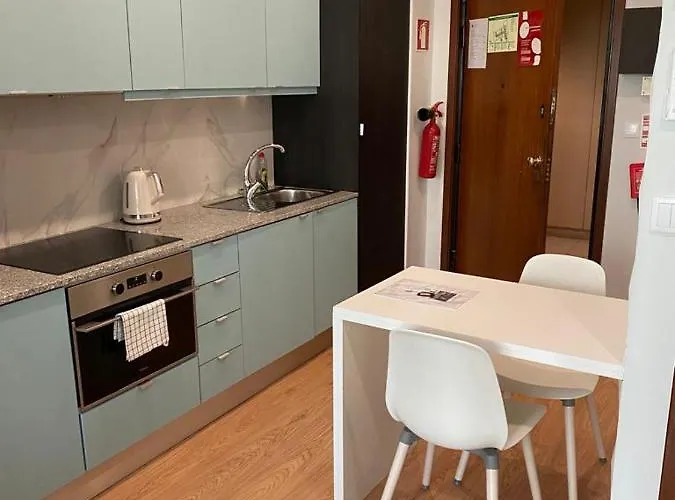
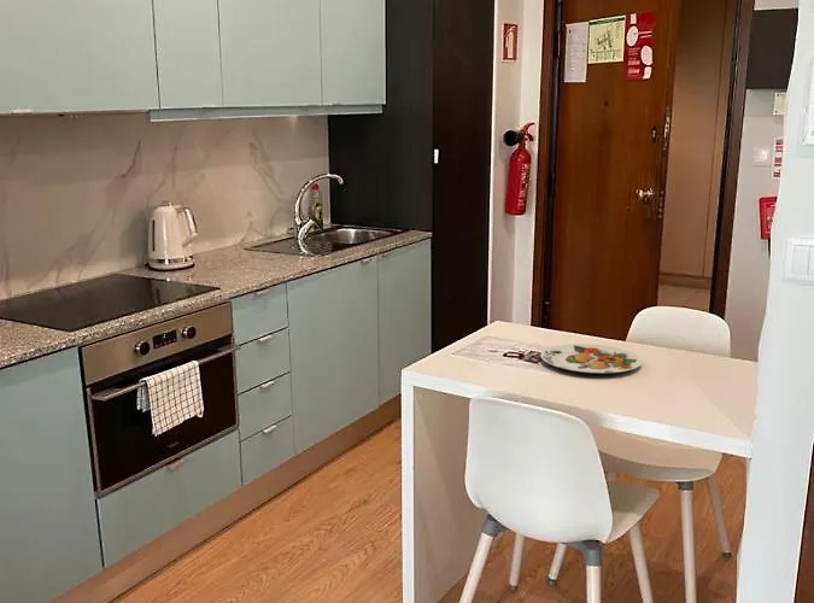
+ plate [539,343,643,374]
